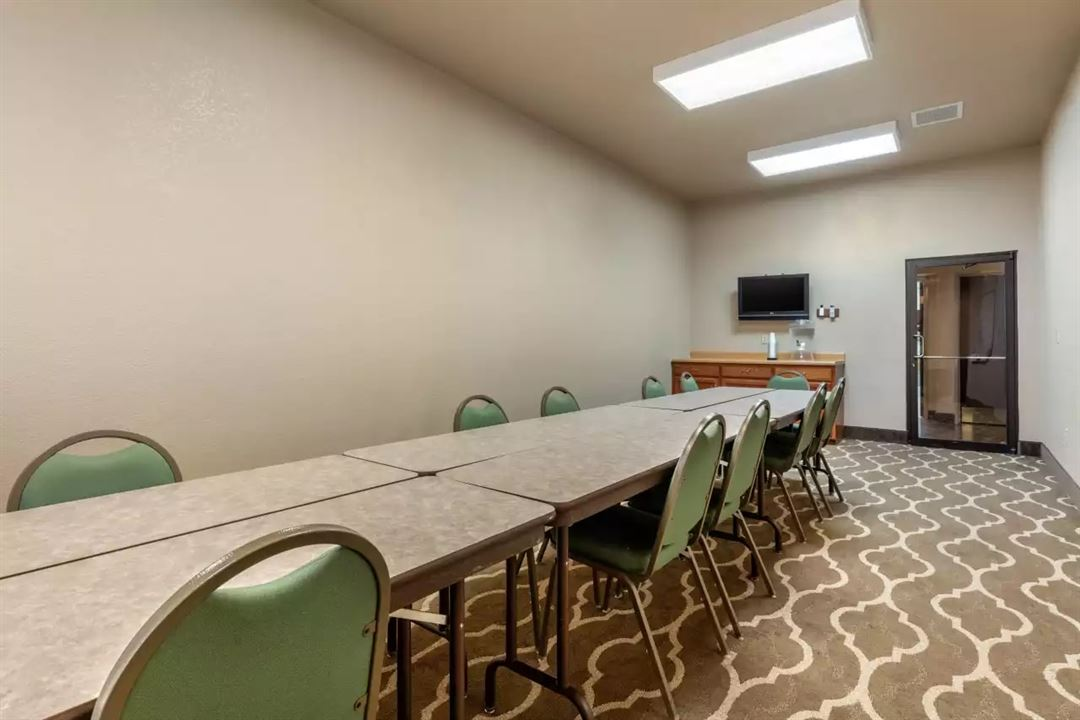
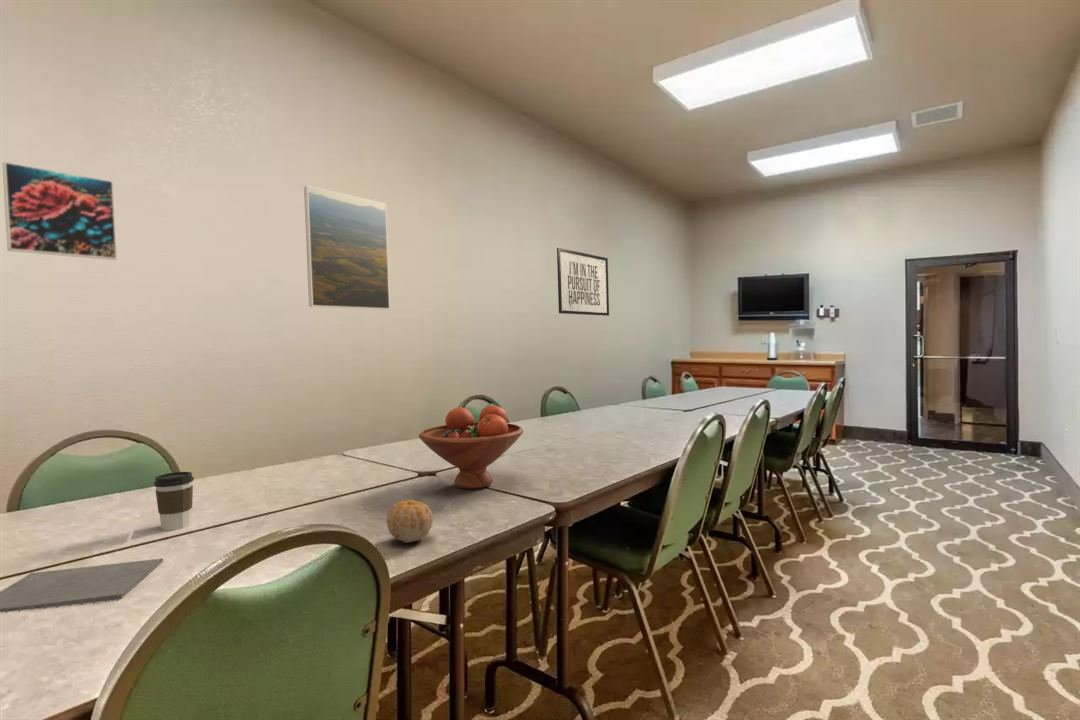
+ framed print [303,185,391,311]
+ fruit bowl [418,404,524,490]
+ mirror [556,247,610,317]
+ notepad [0,557,164,614]
+ fruit [385,499,434,544]
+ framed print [2,161,118,261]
+ coffee cup [153,471,195,532]
